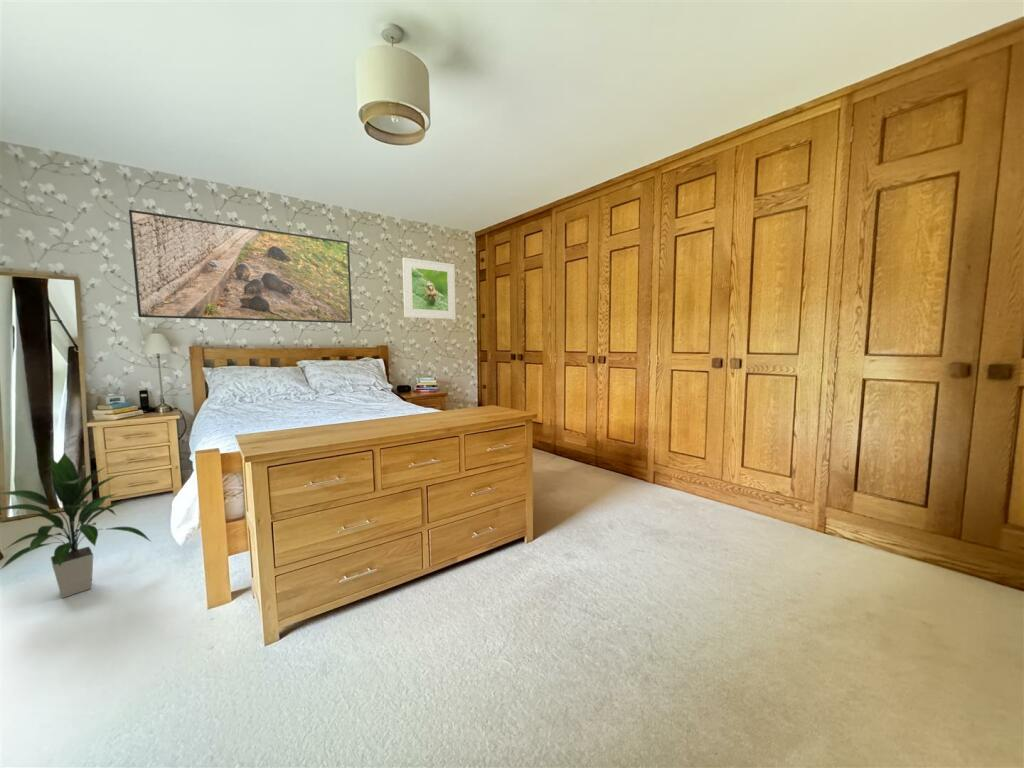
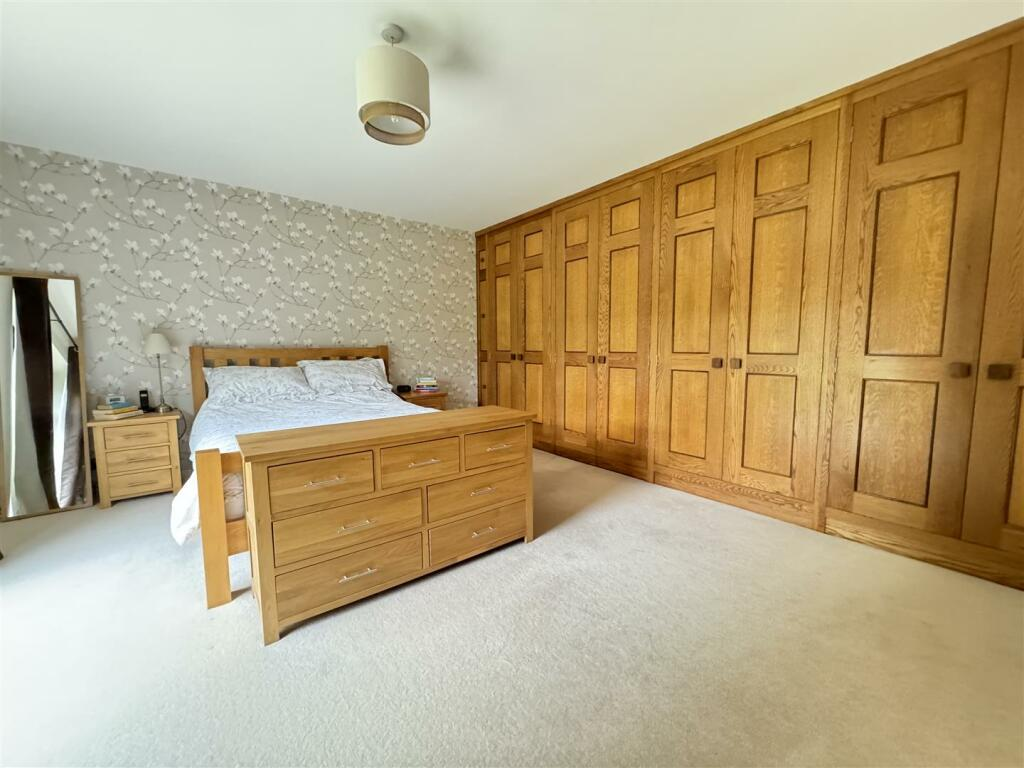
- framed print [128,209,353,324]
- indoor plant [0,452,151,599]
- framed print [401,256,457,320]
